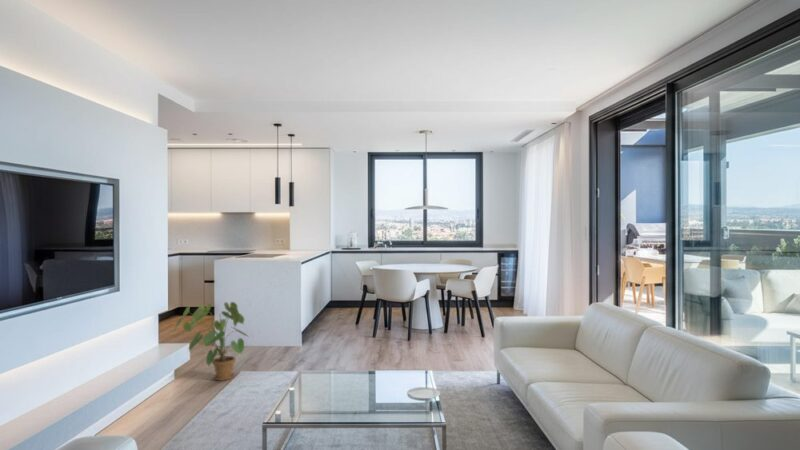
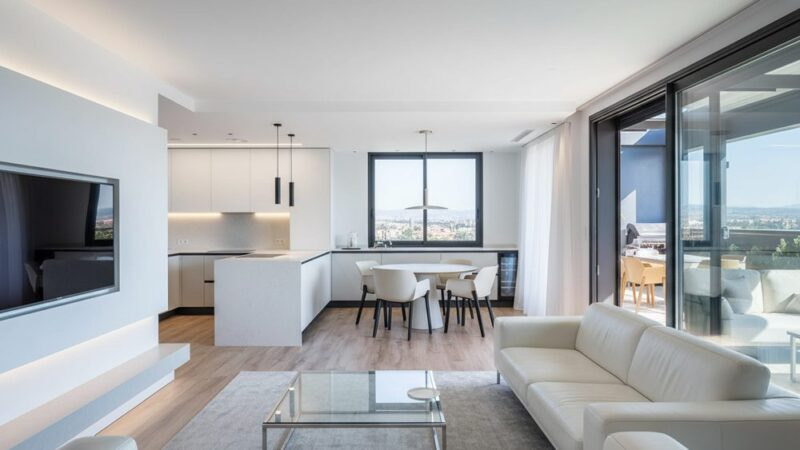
- house plant [173,301,249,382]
